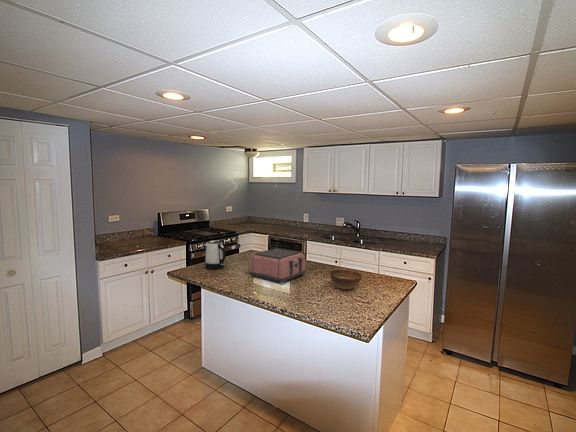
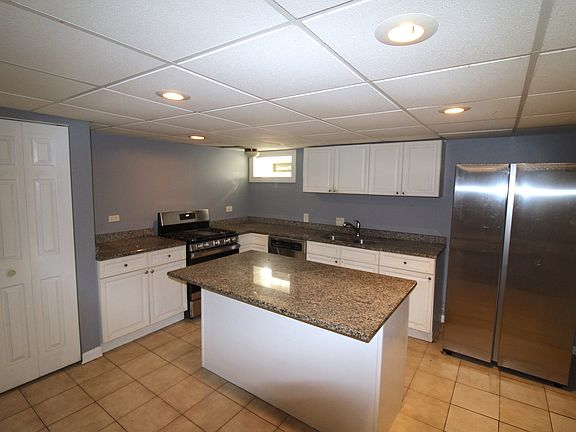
- kettle [204,240,227,270]
- toaster [248,247,307,285]
- bowl [329,269,363,290]
